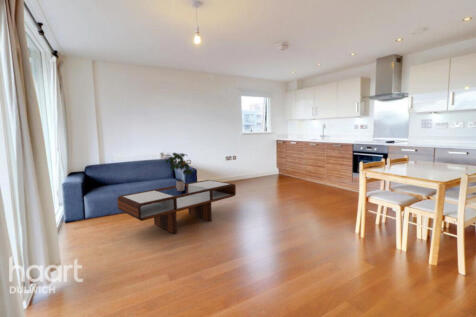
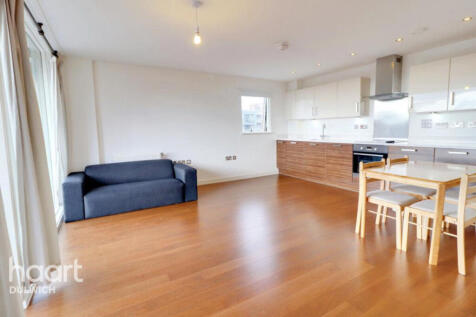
- coffee table [116,179,237,234]
- potted plant [164,152,194,192]
